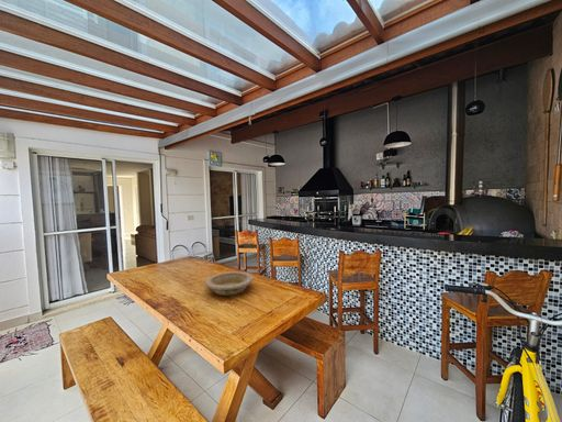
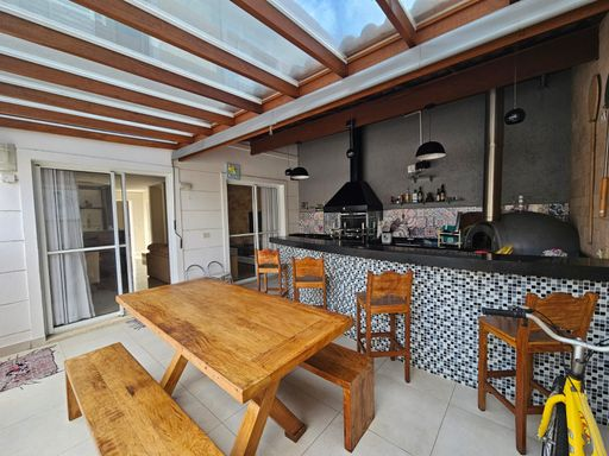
- bowl [204,270,254,297]
